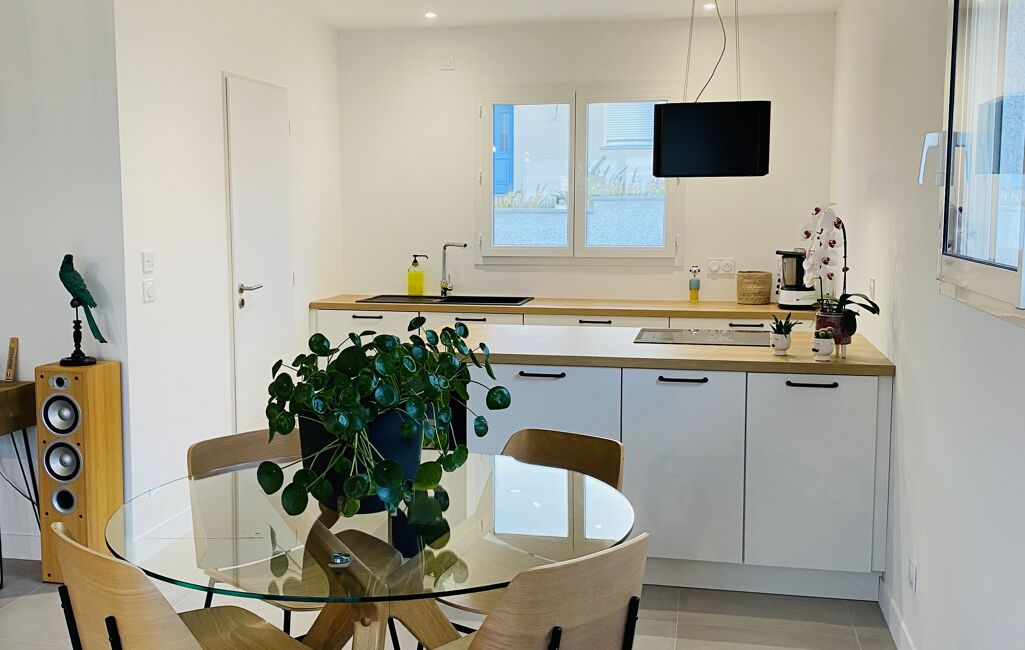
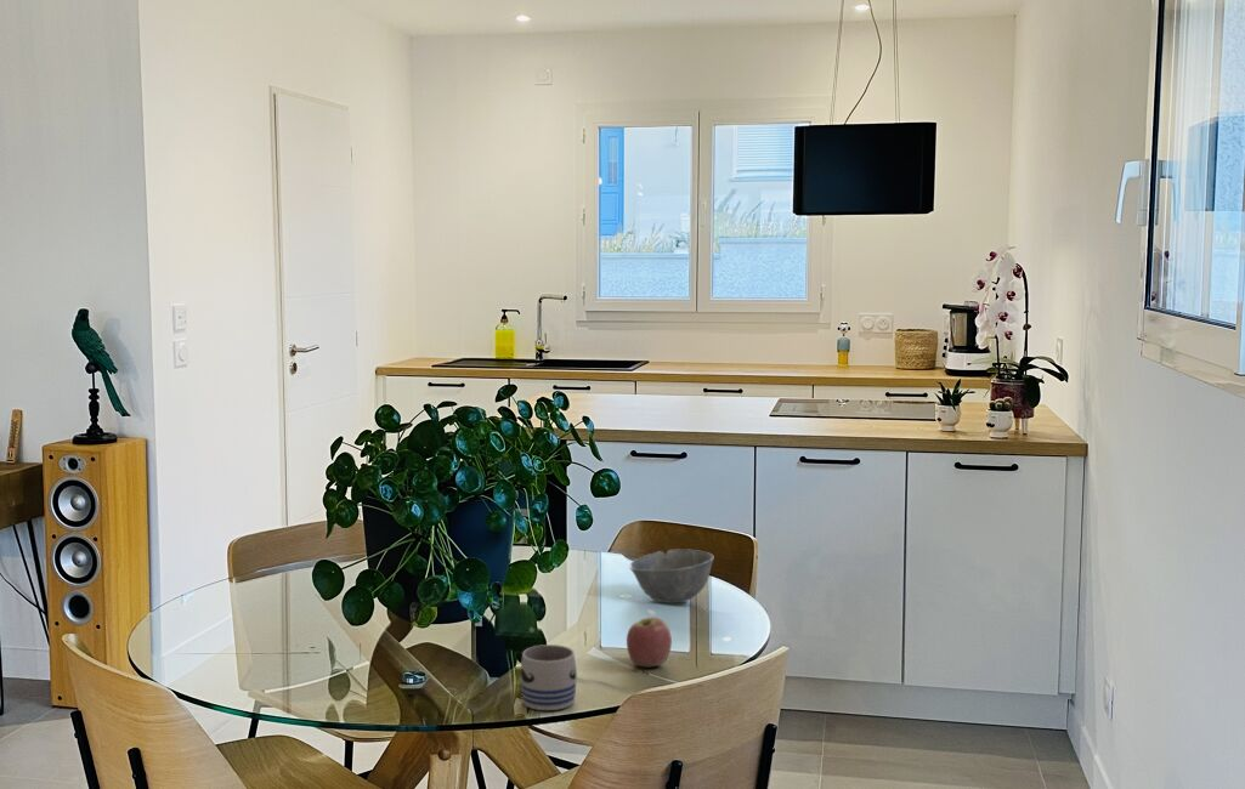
+ bowl [628,549,715,603]
+ apple [626,617,673,669]
+ mug [520,643,578,711]
